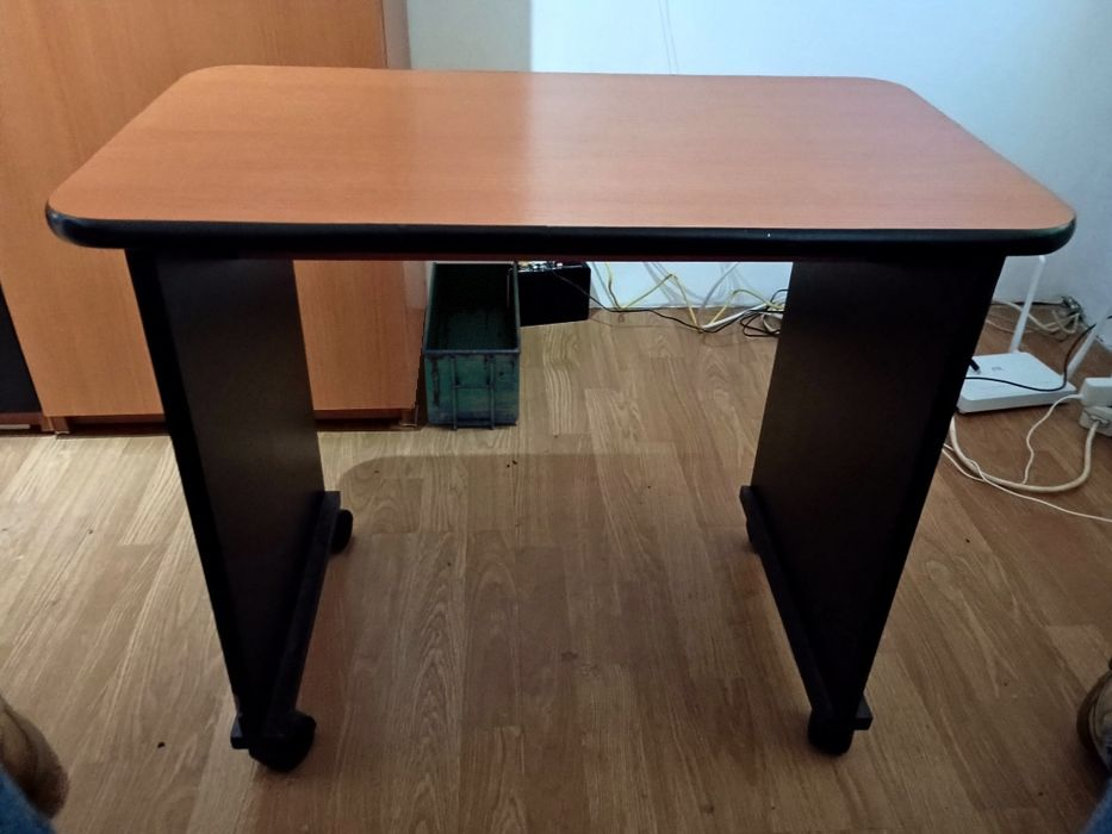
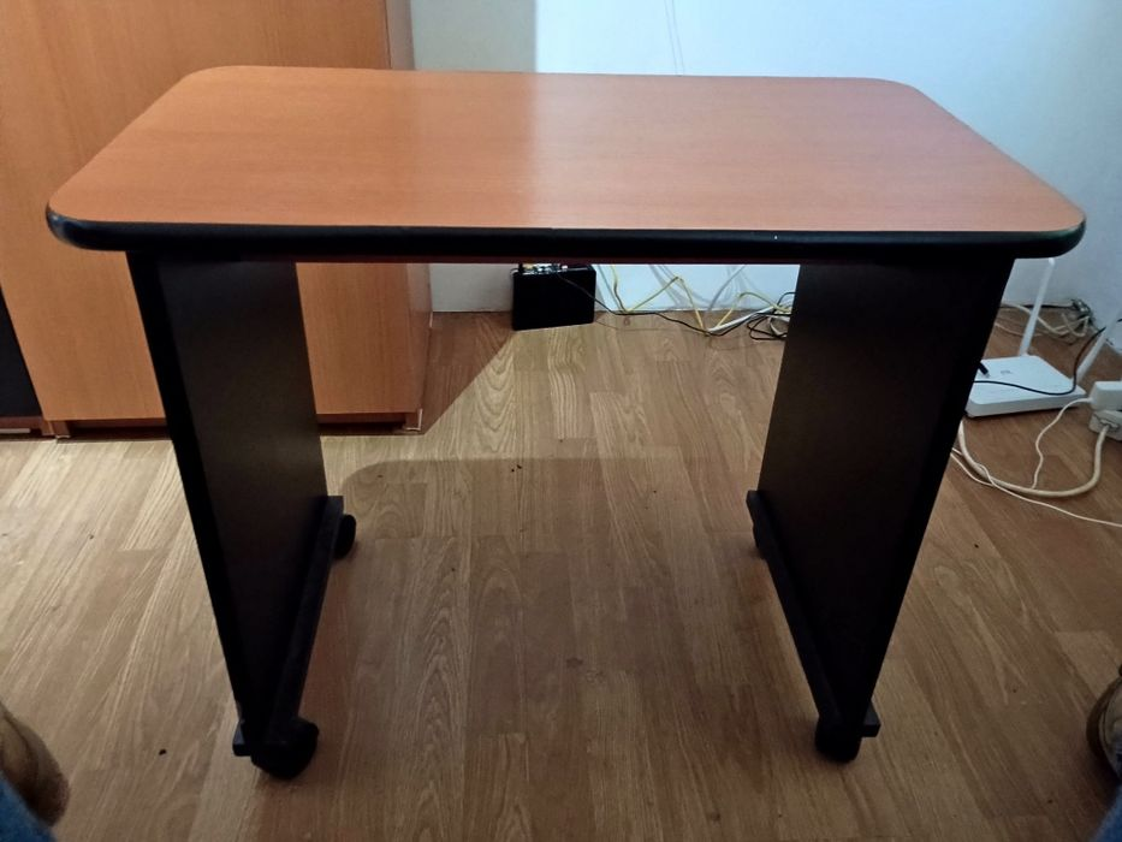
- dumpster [421,261,523,431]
